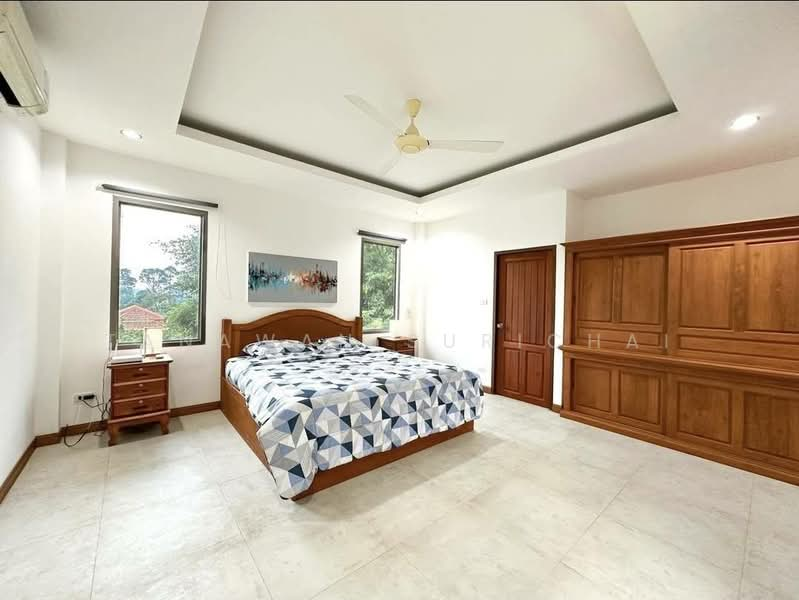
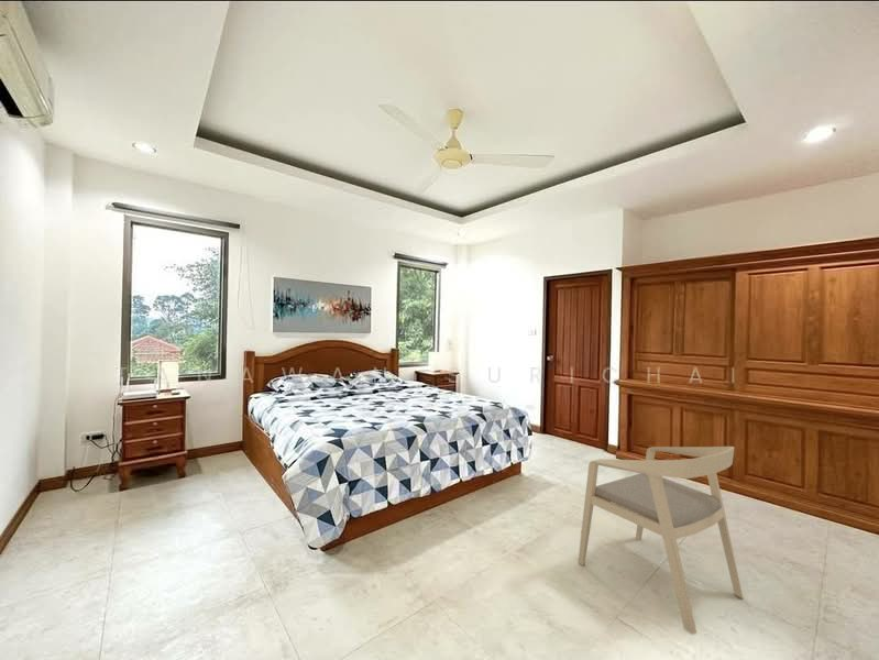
+ armchair [576,446,744,635]
